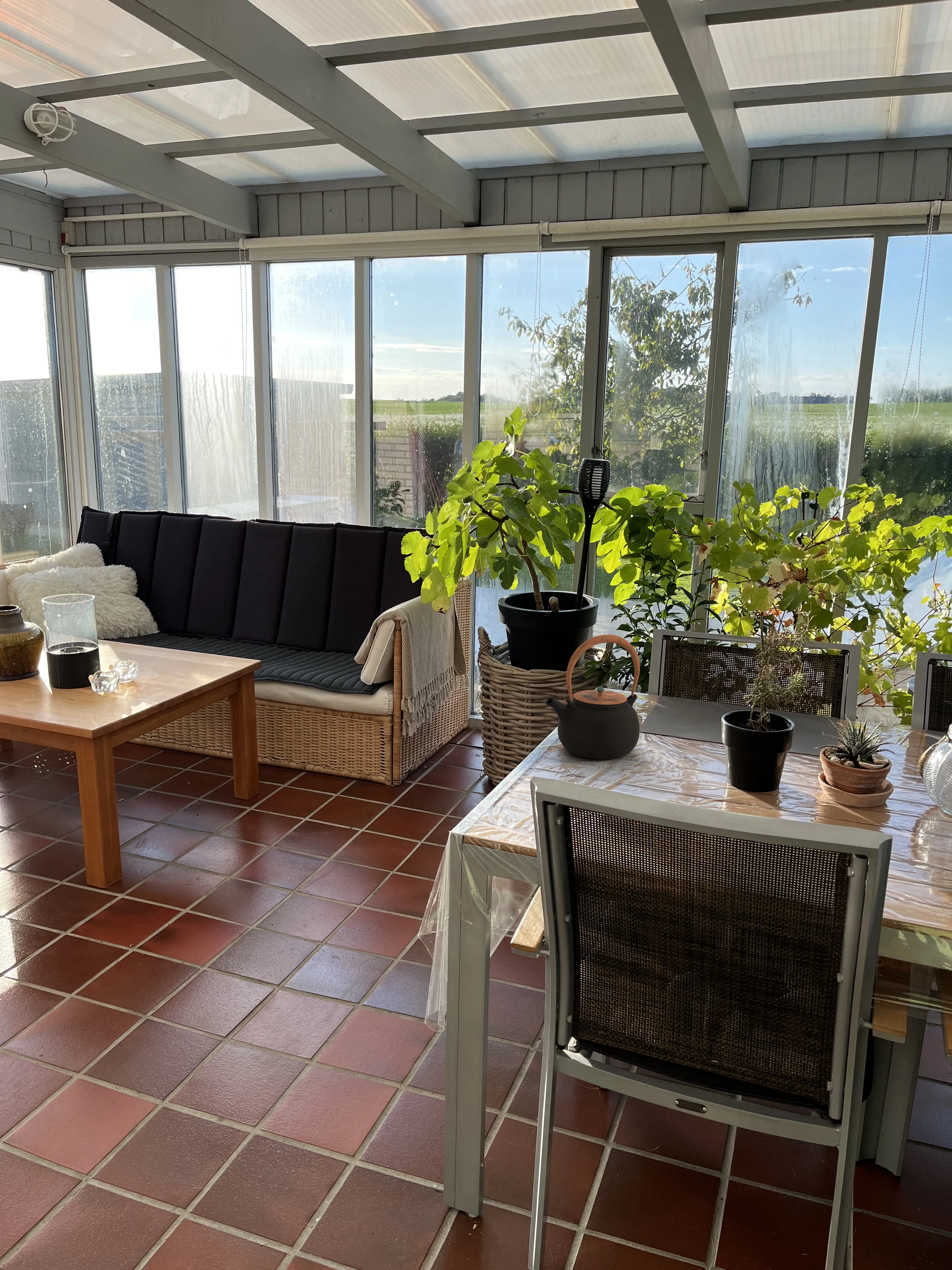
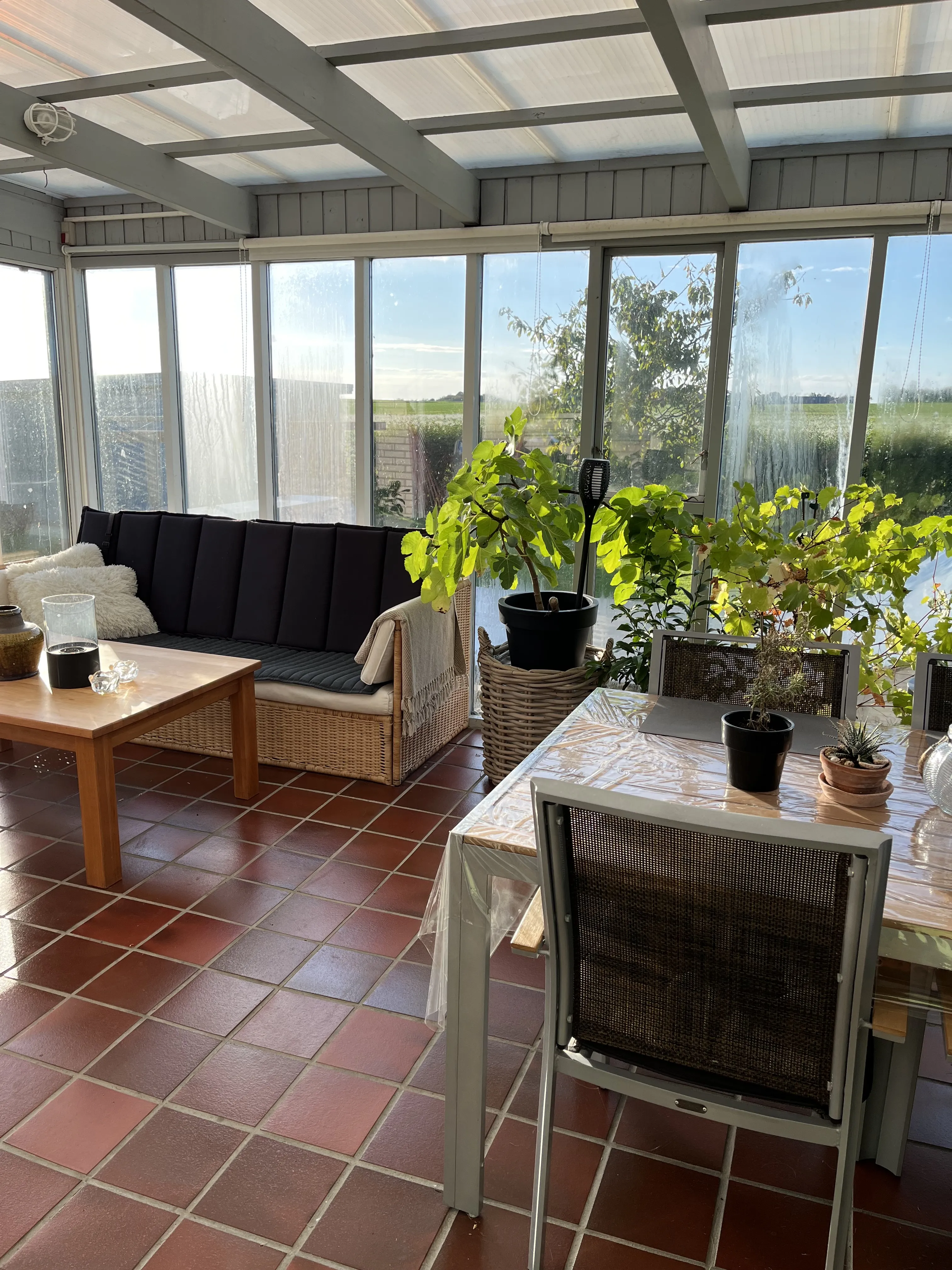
- teapot [545,634,640,760]
